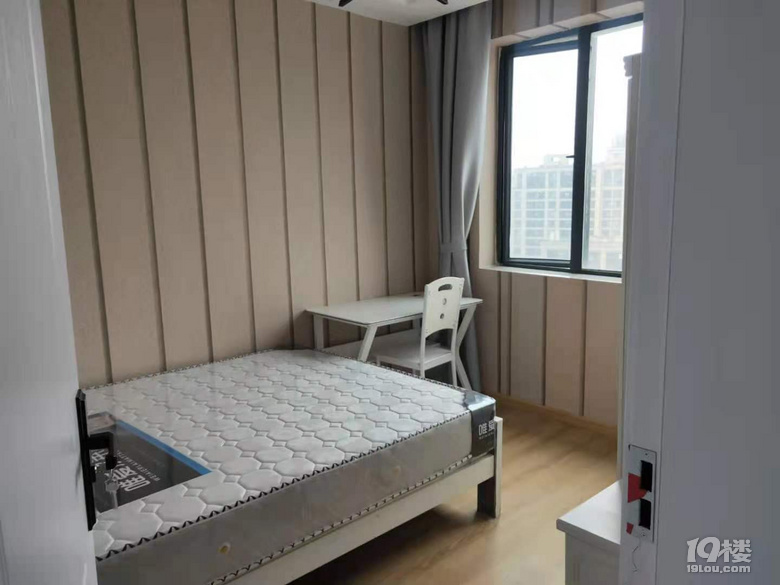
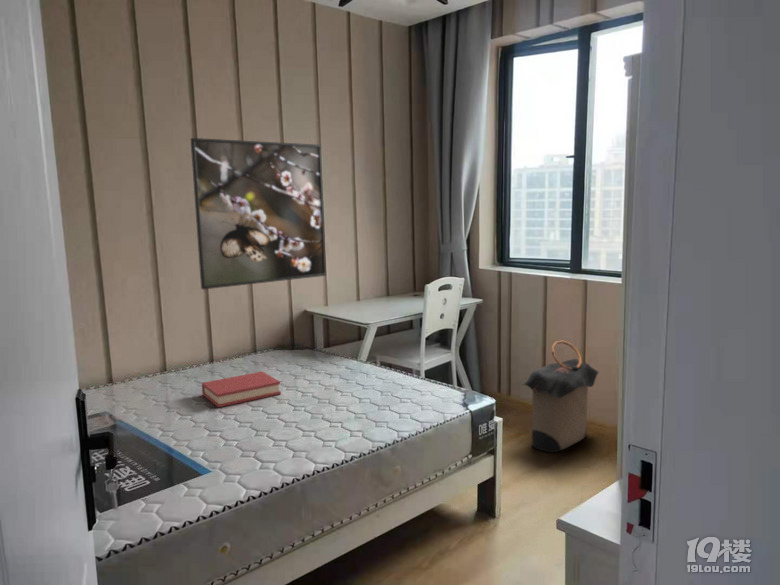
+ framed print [190,137,327,290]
+ hardback book [201,370,282,409]
+ laundry hamper [520,340,600,454]
